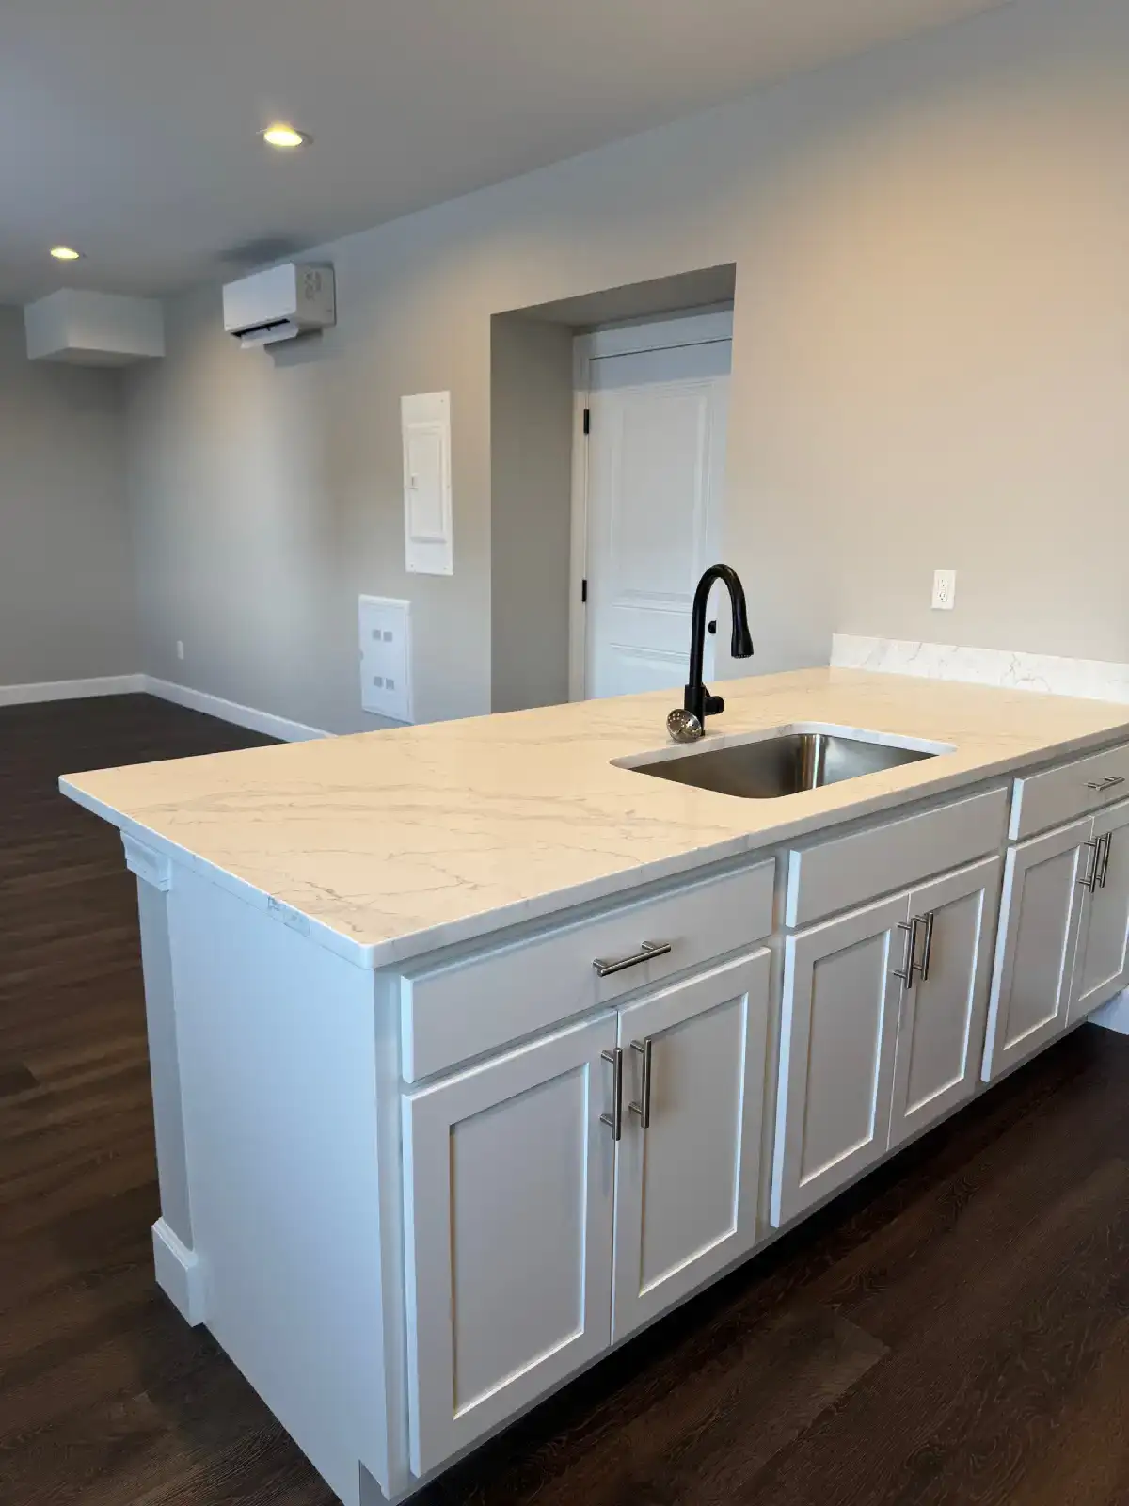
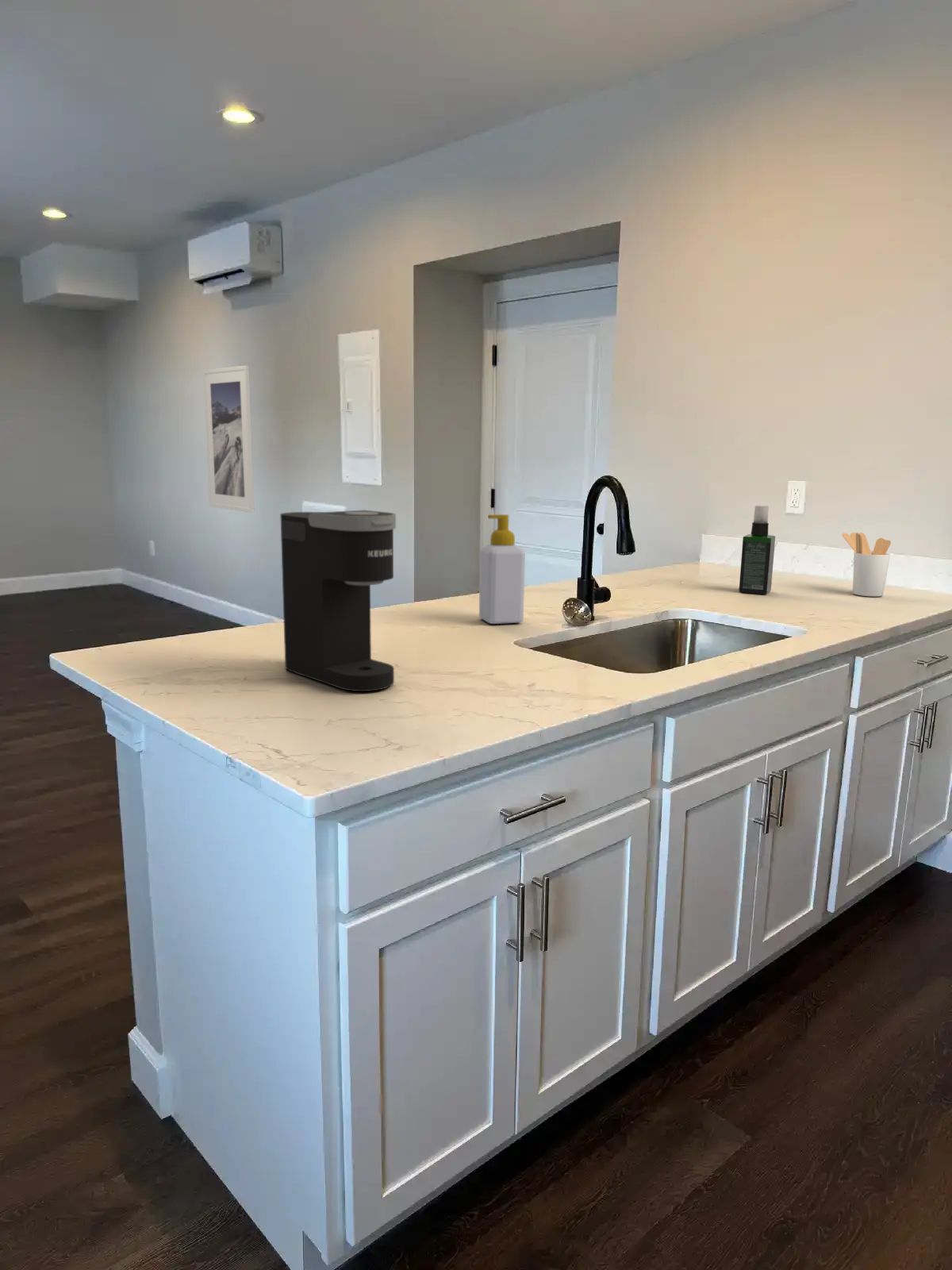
+ spray bottle [738,505,776,595]
+ soap bottle [478,514,526,625]
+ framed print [202,364,255,514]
+ coffee maker [279,510,397,692]
+ utensil holder [842,532,892,597]
